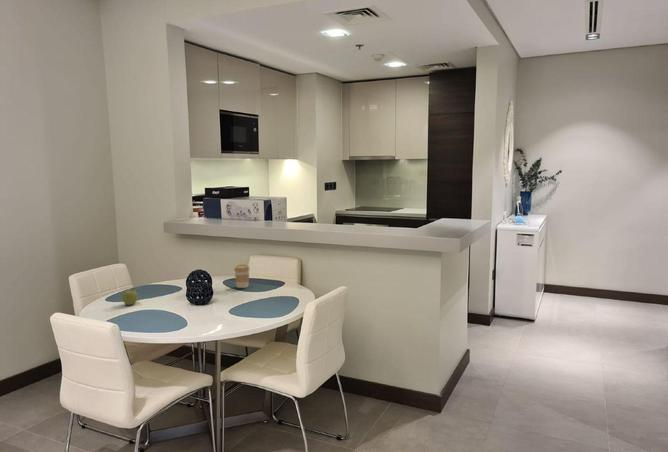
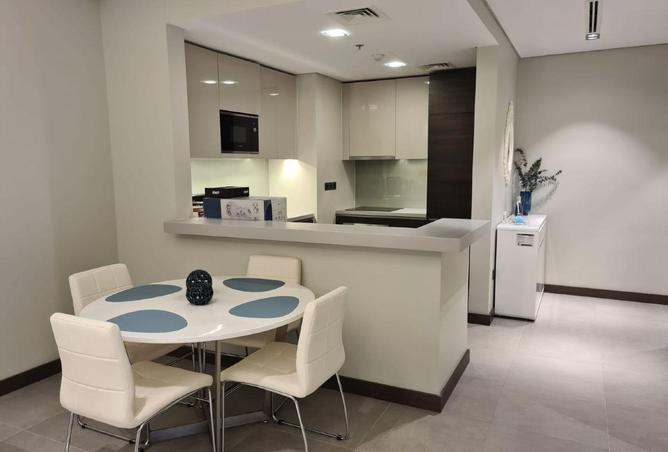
- fruit [121,288,139,306]
- coffee cup [233,264,251,289]
